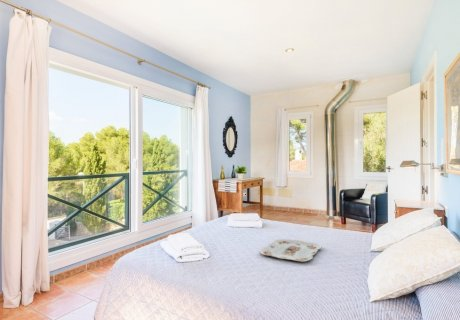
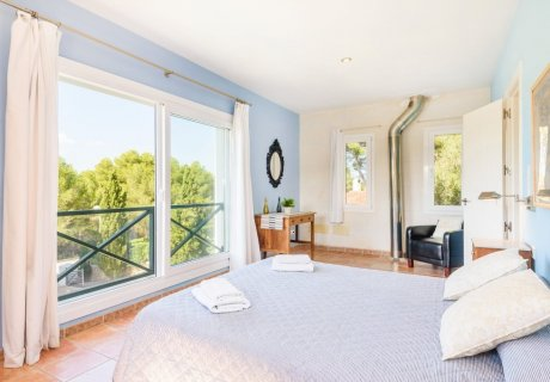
- serving tray [259,238,323,263]
